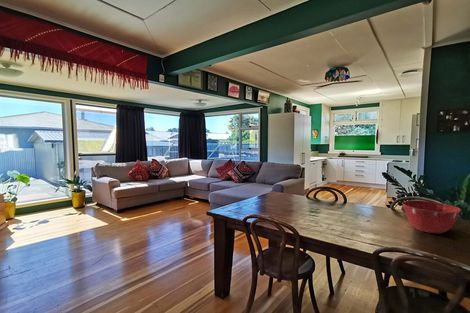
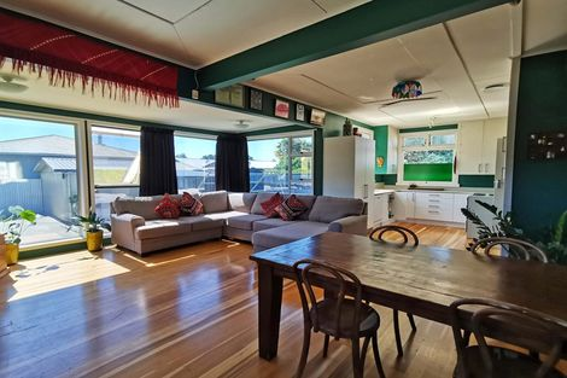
- mixing bowl [401,200,462,234]
